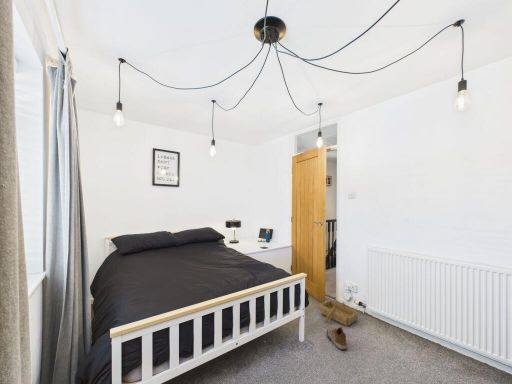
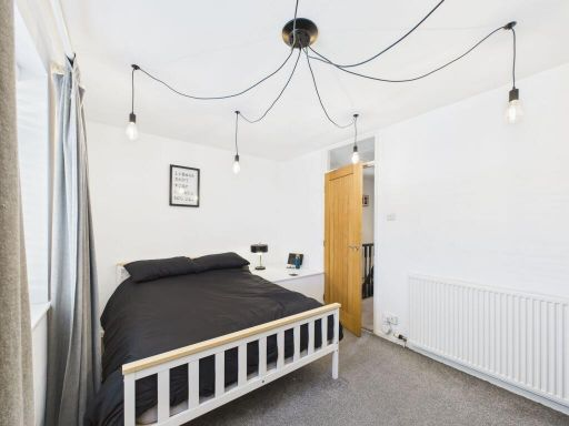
- shoe [326,326,348,351]
- wooden boat [319,299,359,327]
